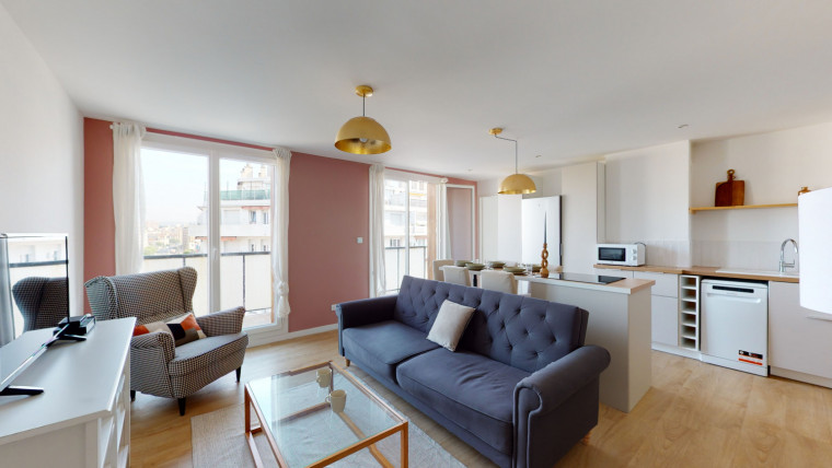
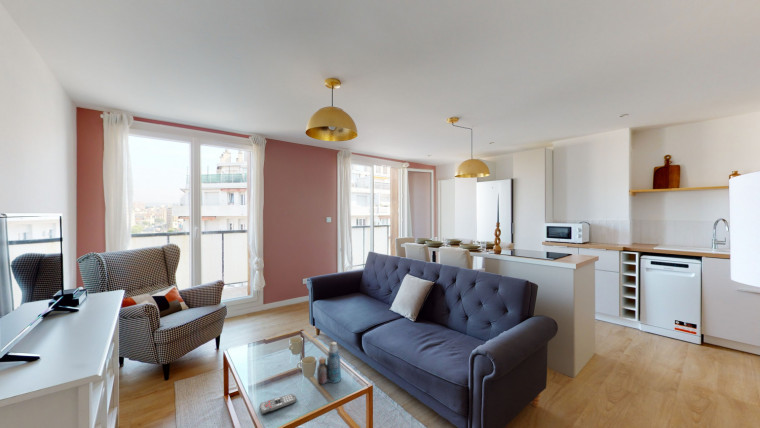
+ bottle [316,341,342,385]
+ remote control [258,393,297,415]
